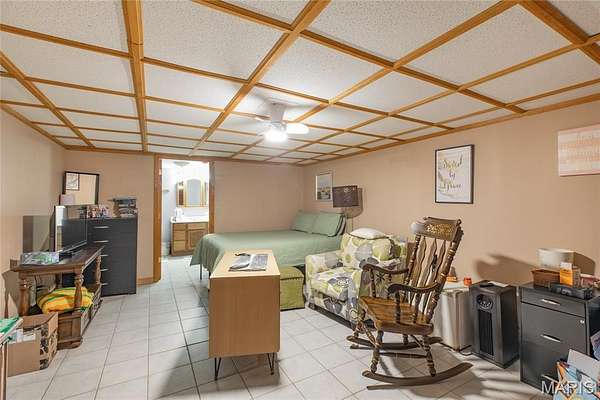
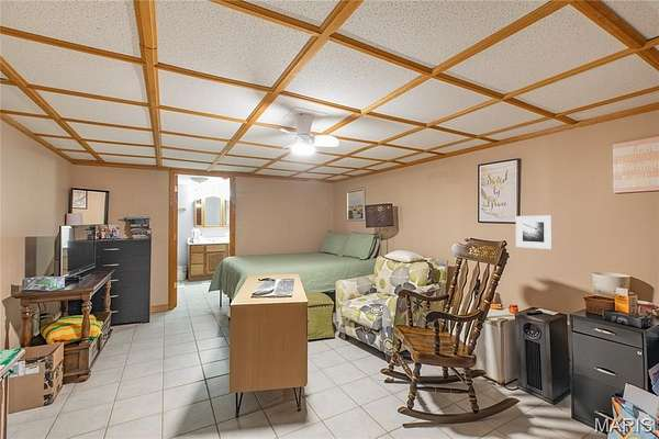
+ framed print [515,215,554,250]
